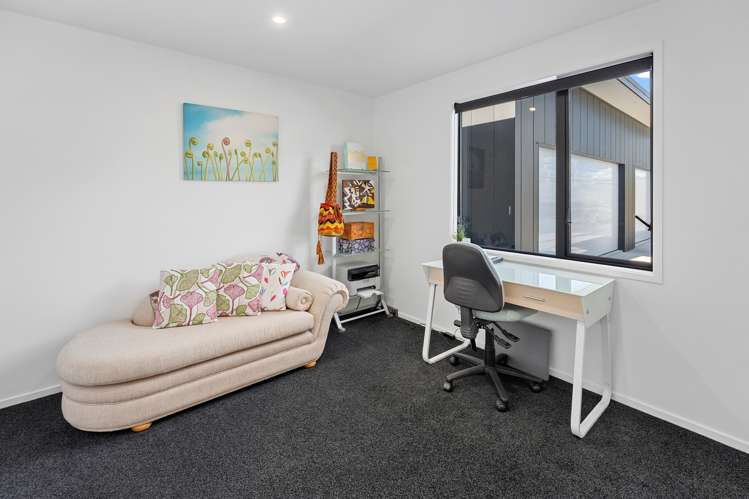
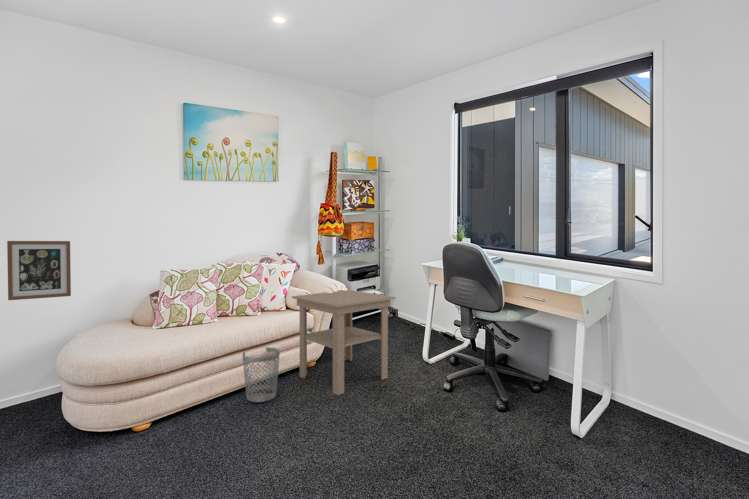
+ side table [291,289,397,396]
+ wastebasket [242,346,281,403]
+ wall art [6,240,72,301]
